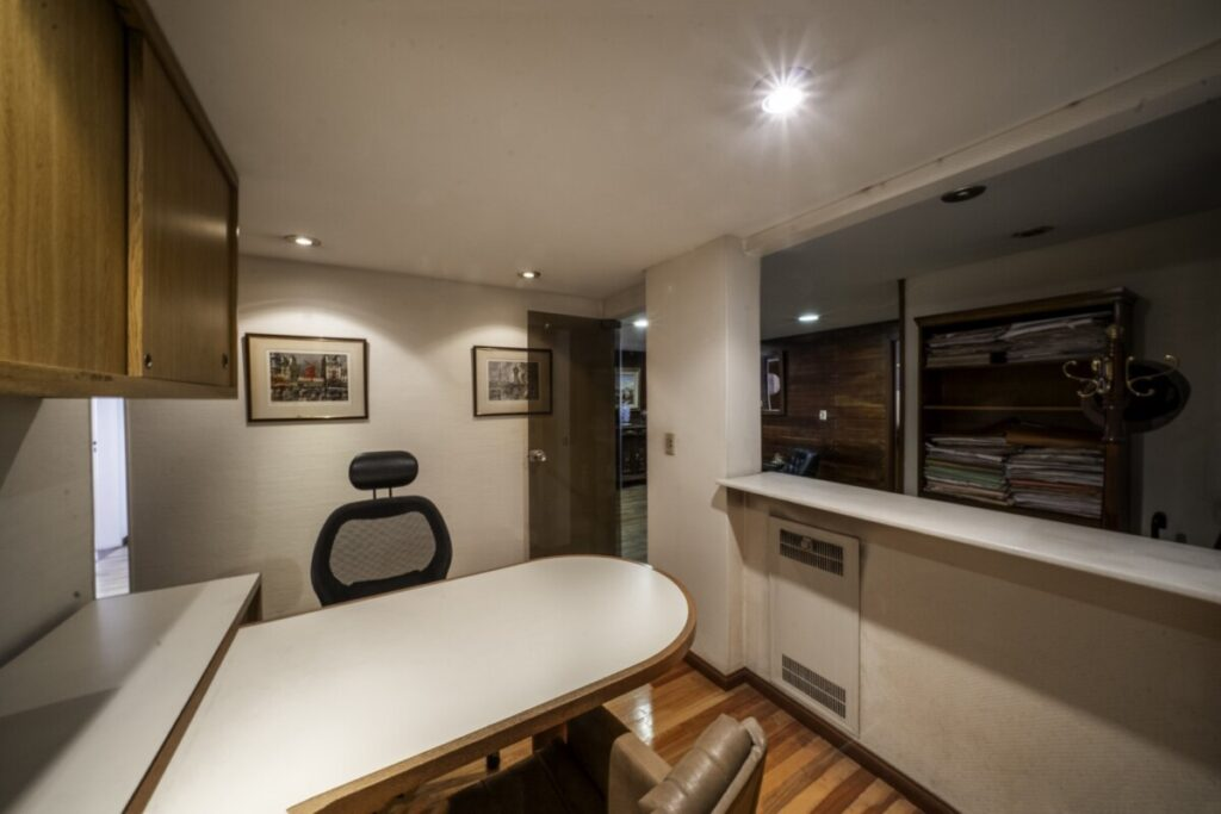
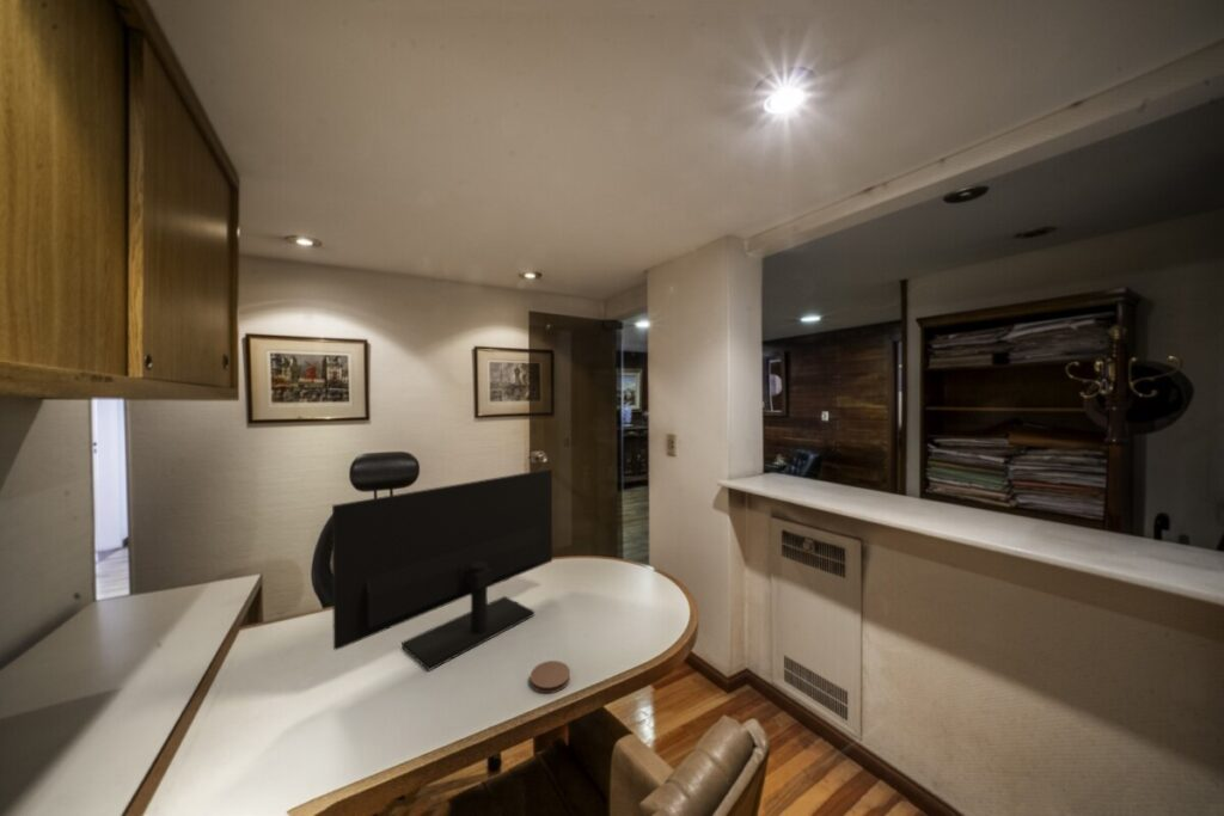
+ coaster [530,659,571,694]
+ monitor [331,467,553,671]
